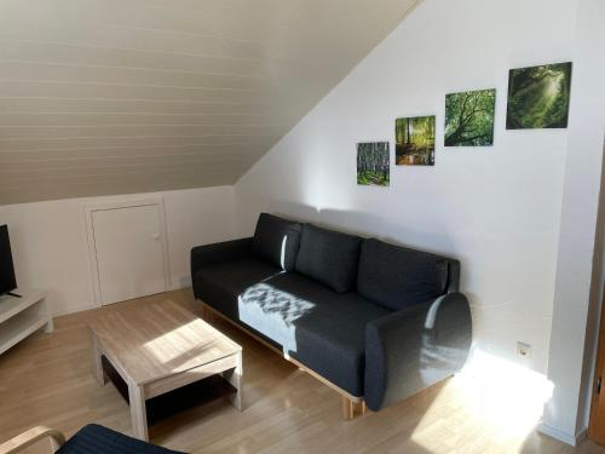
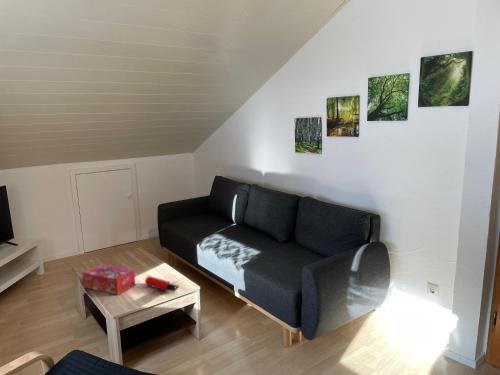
+ water bottle [144,275,180,293]
+ tissue box [81,264,136,296]
